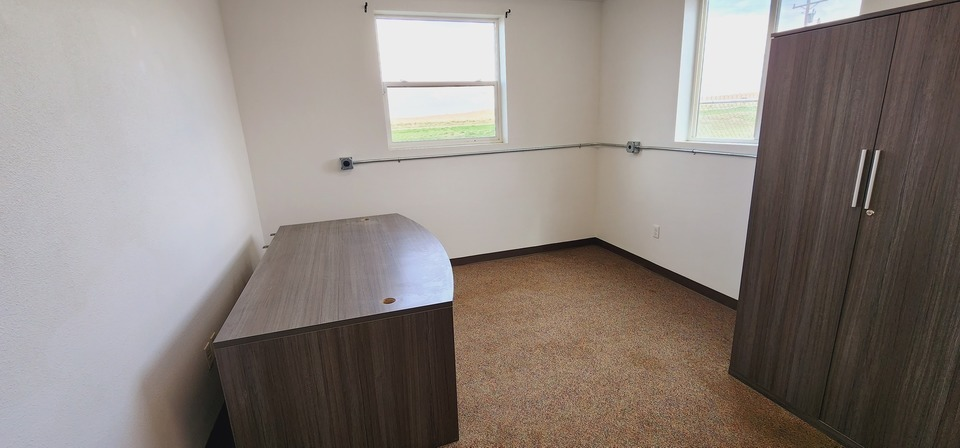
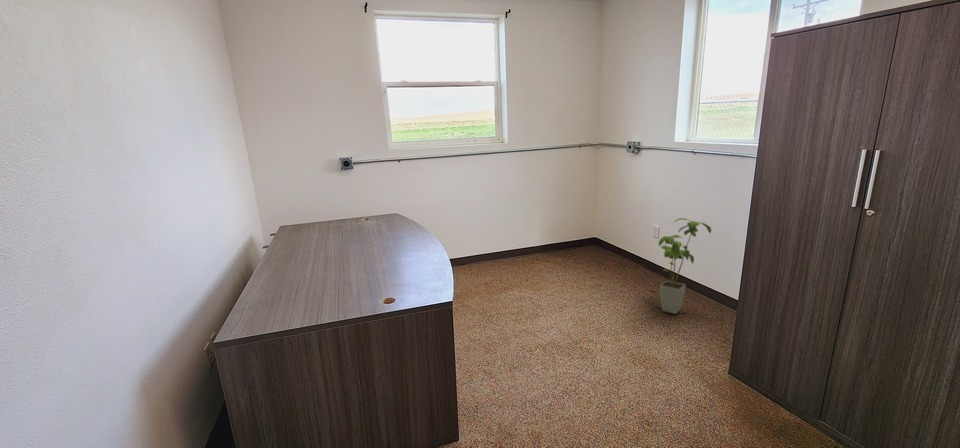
+ house plant [658,217,712,315]
